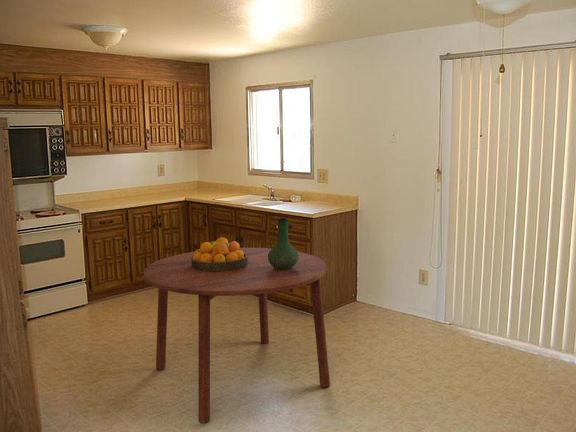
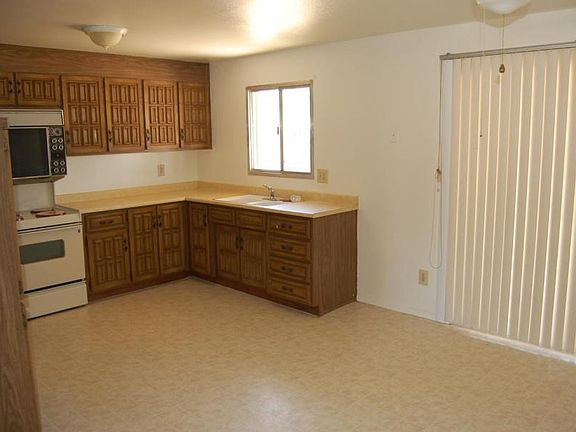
- dining table [143,247,331,425]
- vase [268,217,299,270]
- fruit bowl [191,236,248,271]
